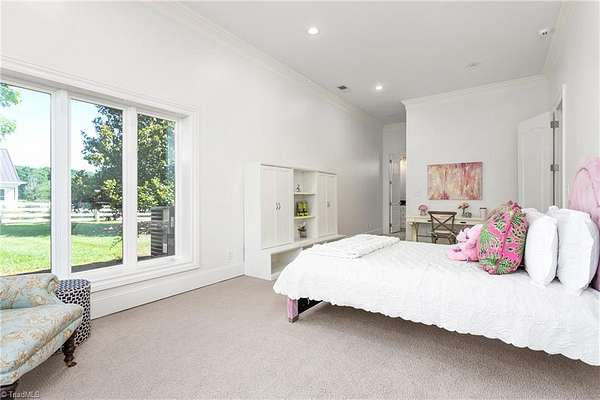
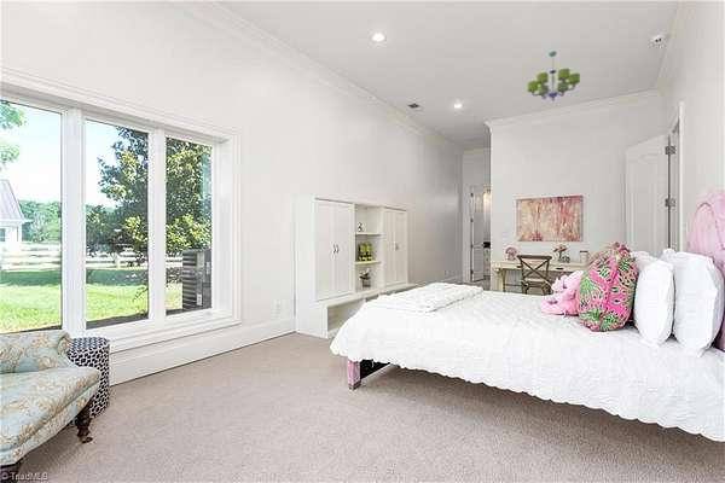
+ chandelier [527,51,581,101]
